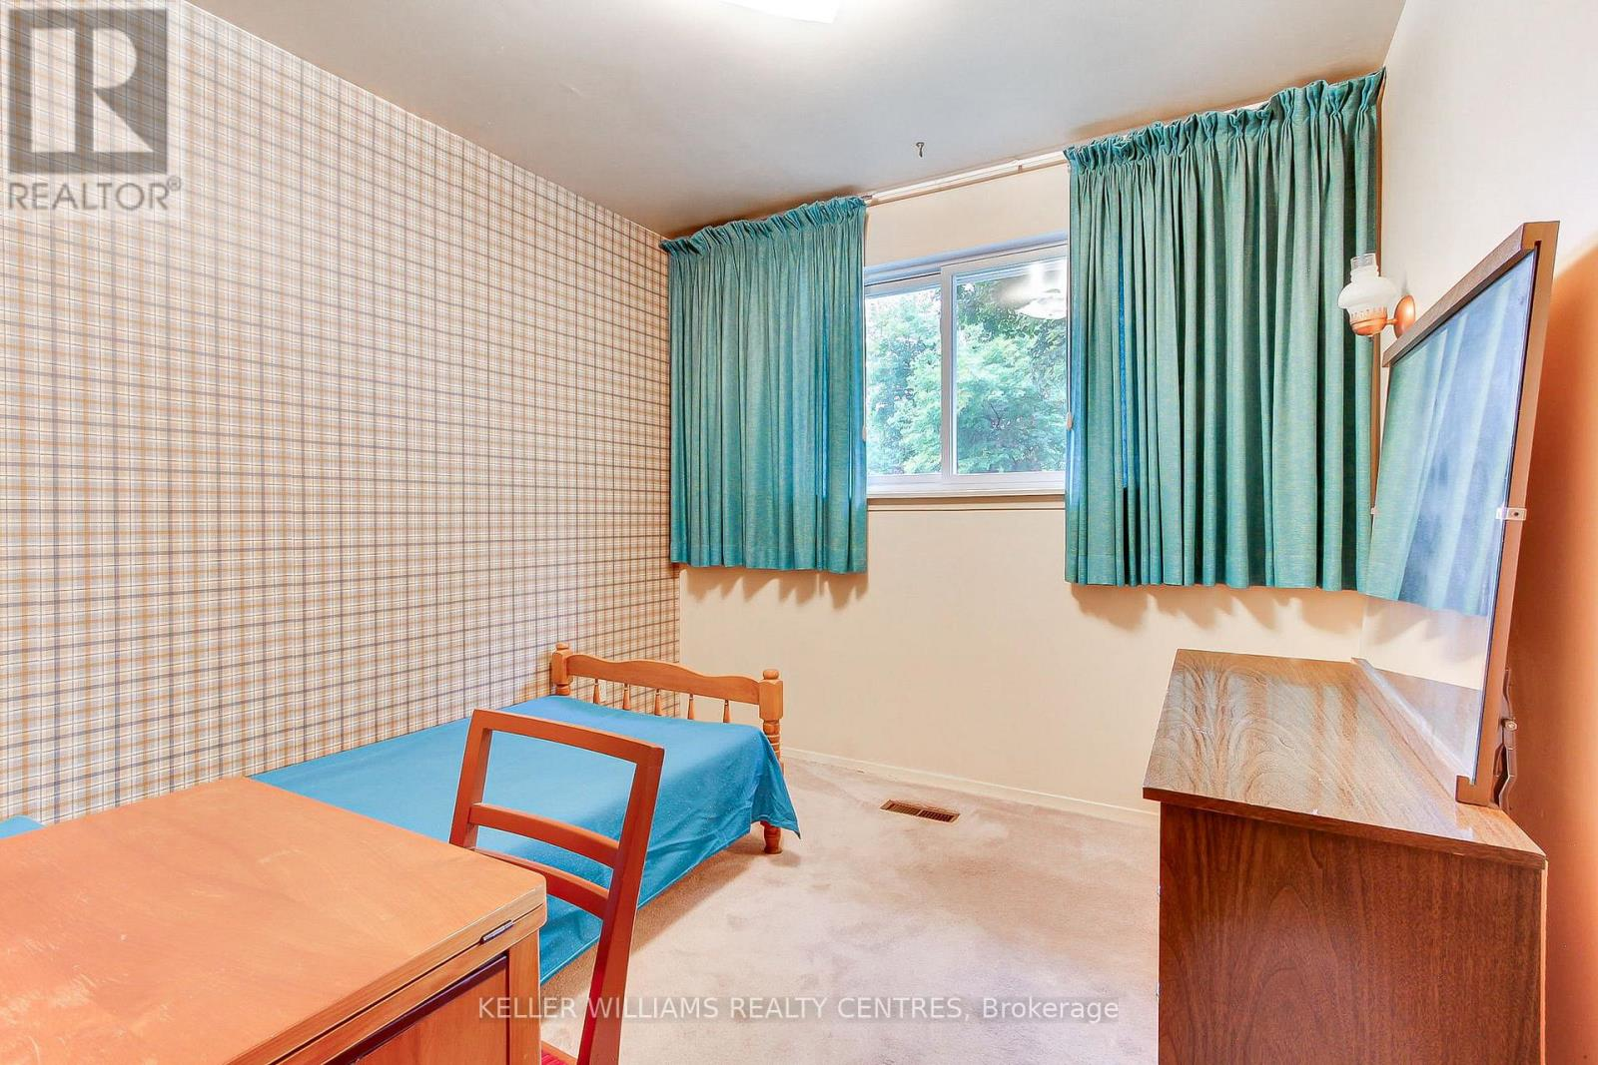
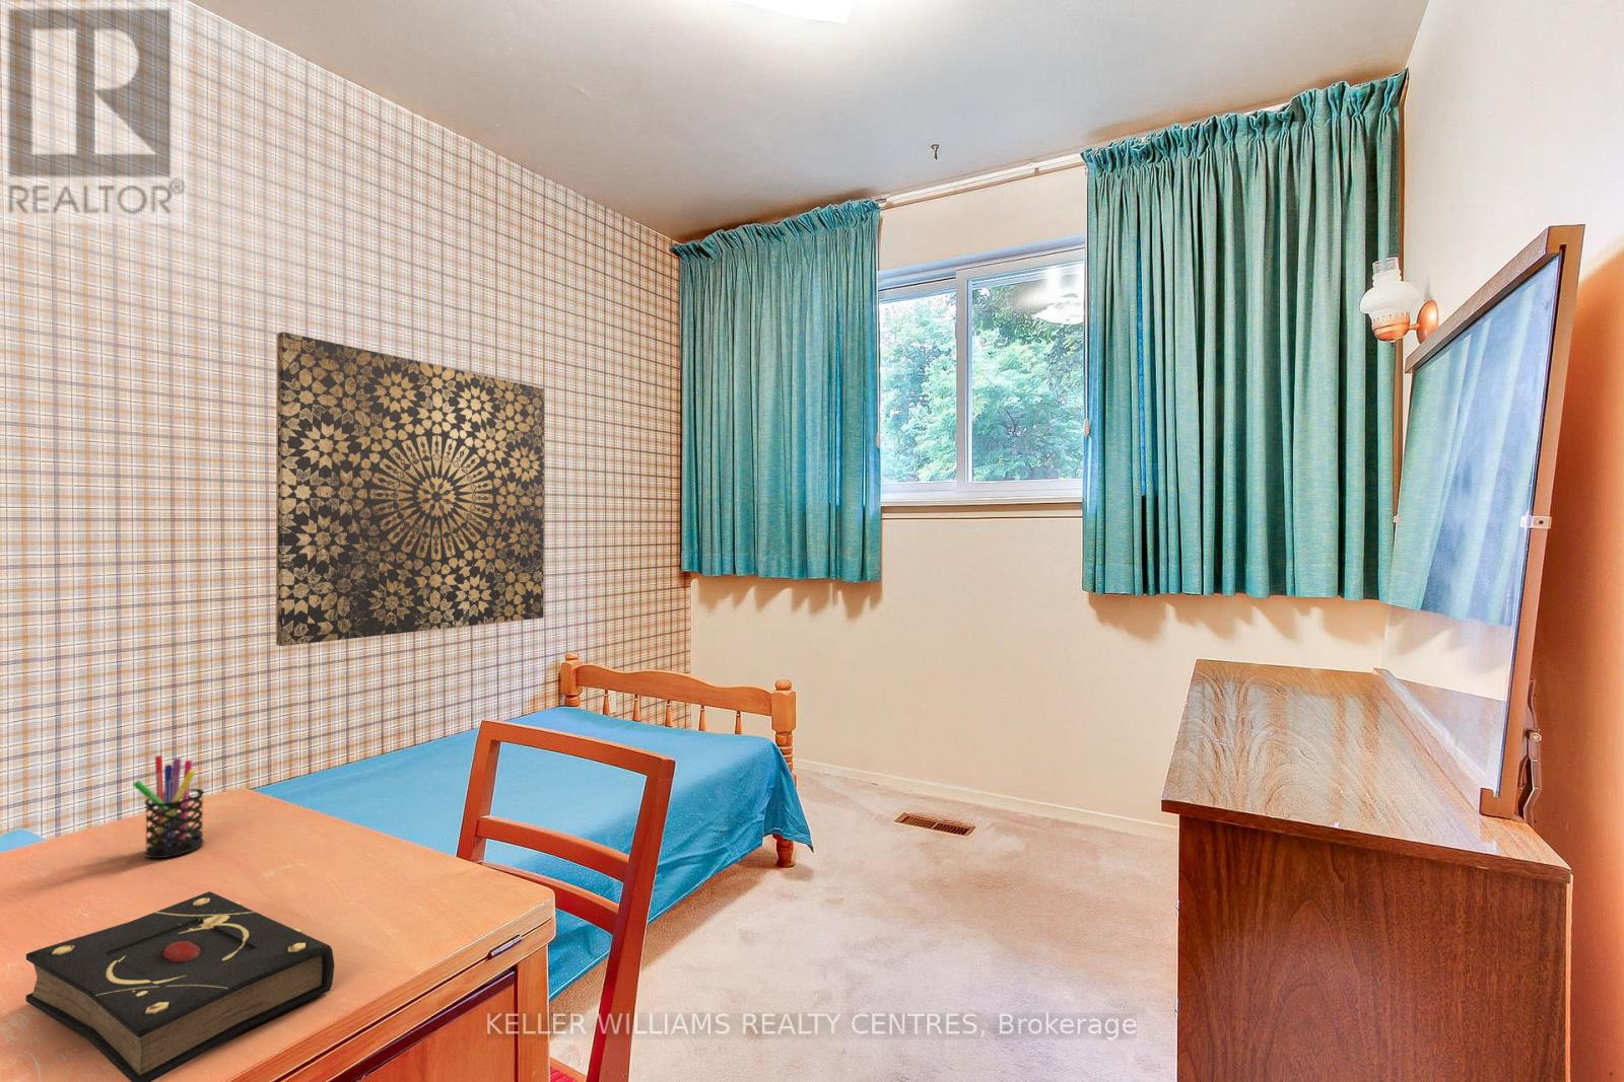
+ wall art [276,331,545,647]
+ book [25,890,335,1082]
+ pen holder [132,755,205,859]
